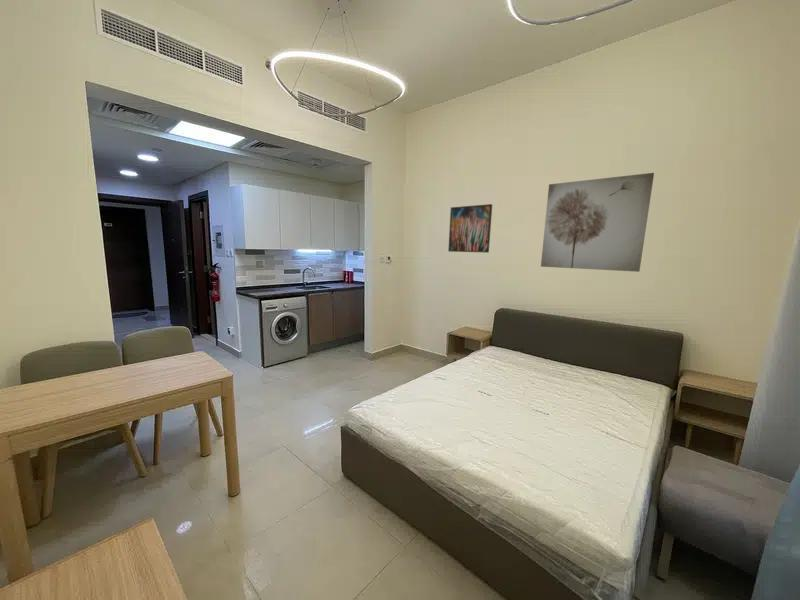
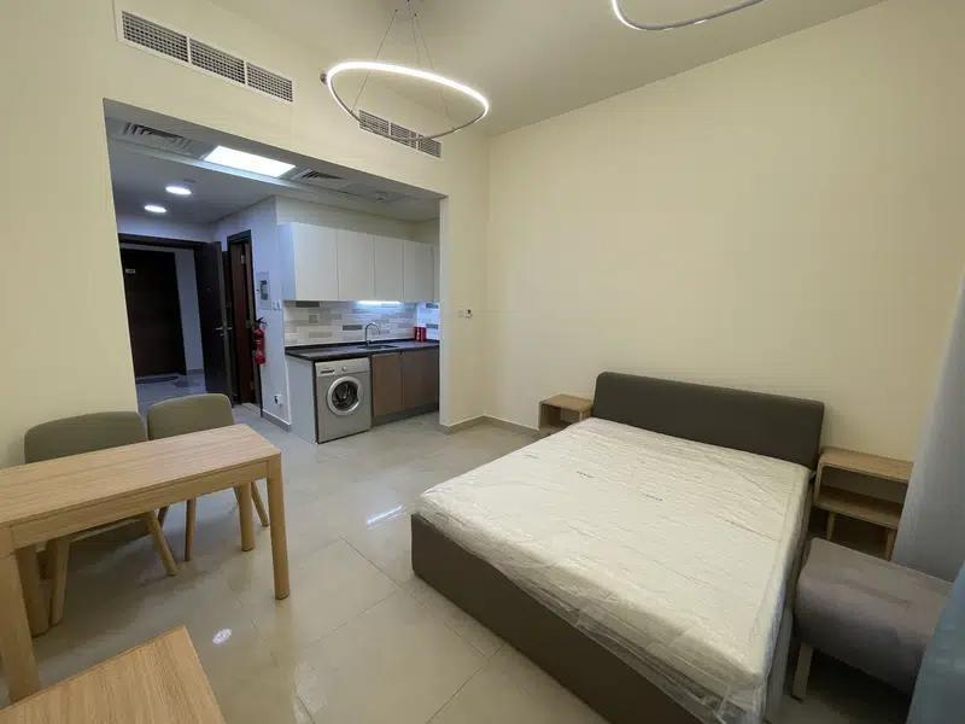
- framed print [447,203,493,254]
- wall art [540,172,655,273]
